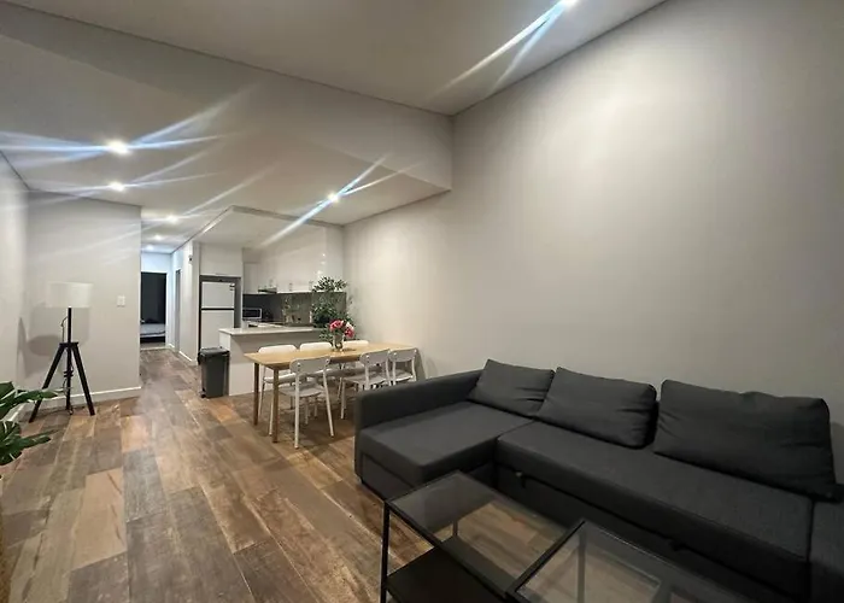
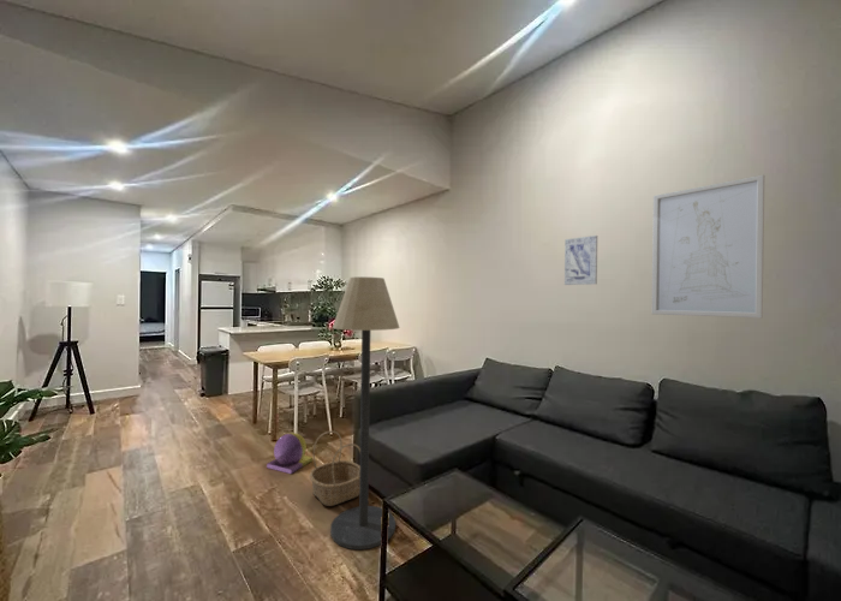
+ ball [266,432,314,475]
+ wall art [563,234,598,286]
+ floor lamp [329,275,401,551]
+ wall art [650,173,765,319]
+ basket [309,430,360,507]
